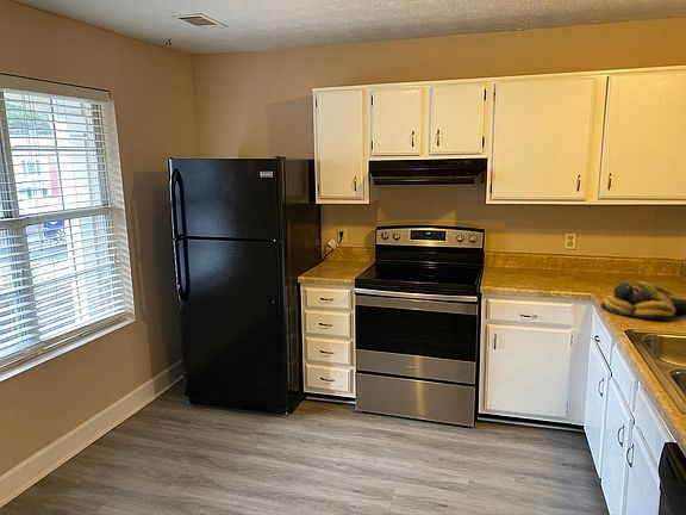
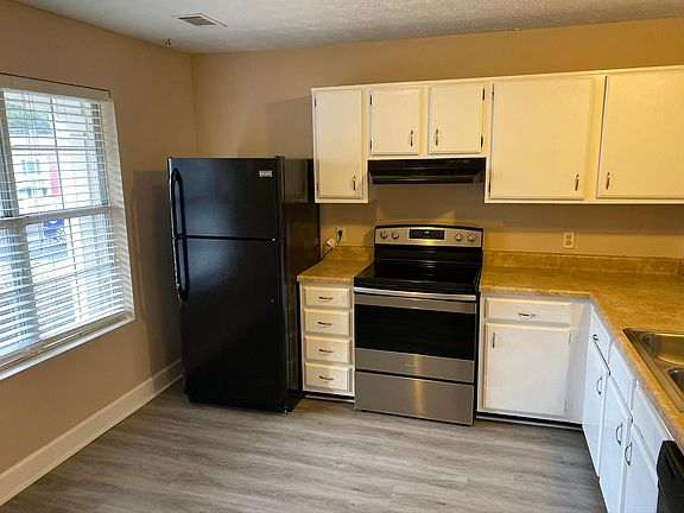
- fruit bowl [600,280,686,321]
